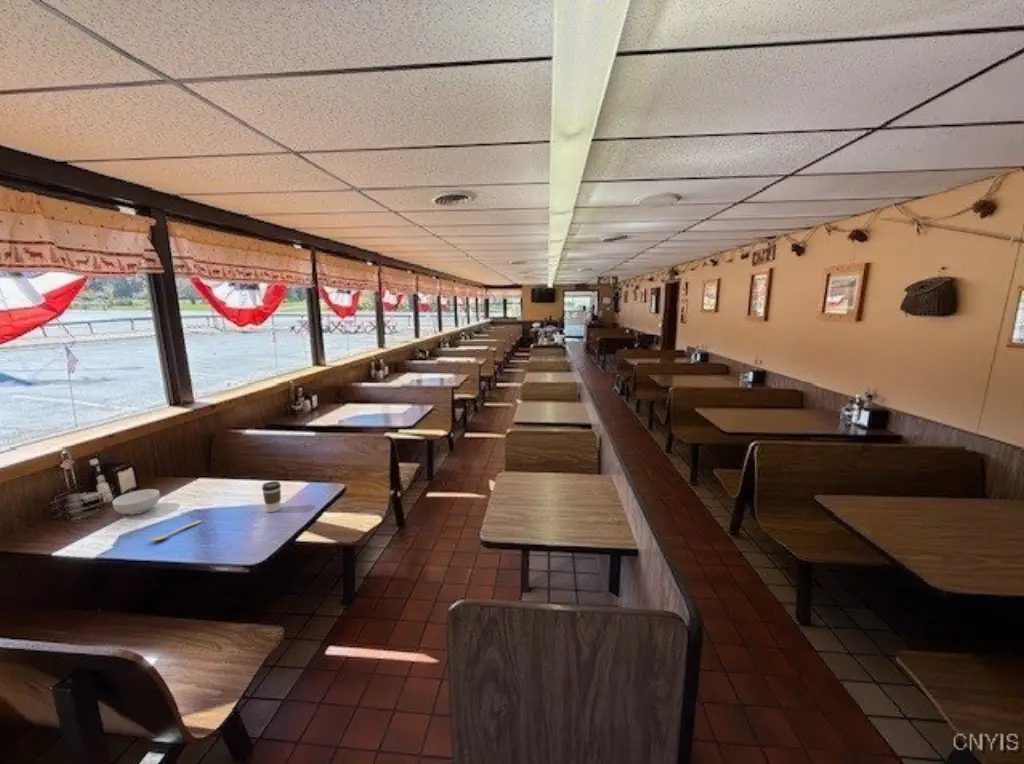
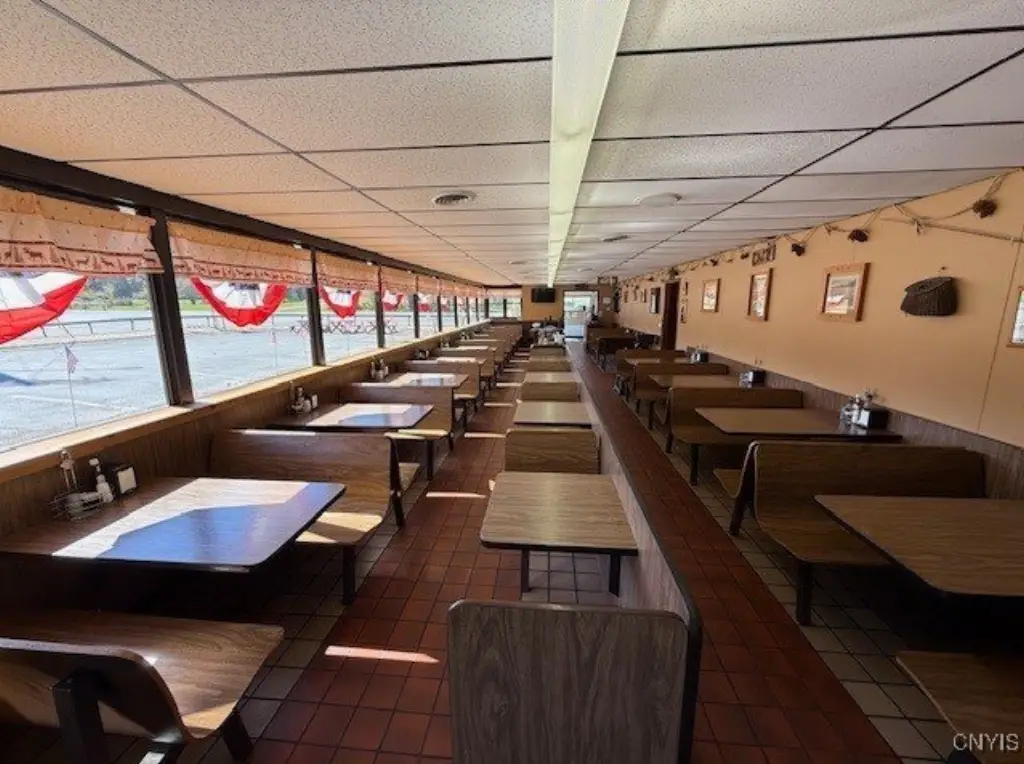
- spoon [148,519,204,542]
- coffee cup [261,480,282,513]
- cereal bowl [111,488,161,516]
